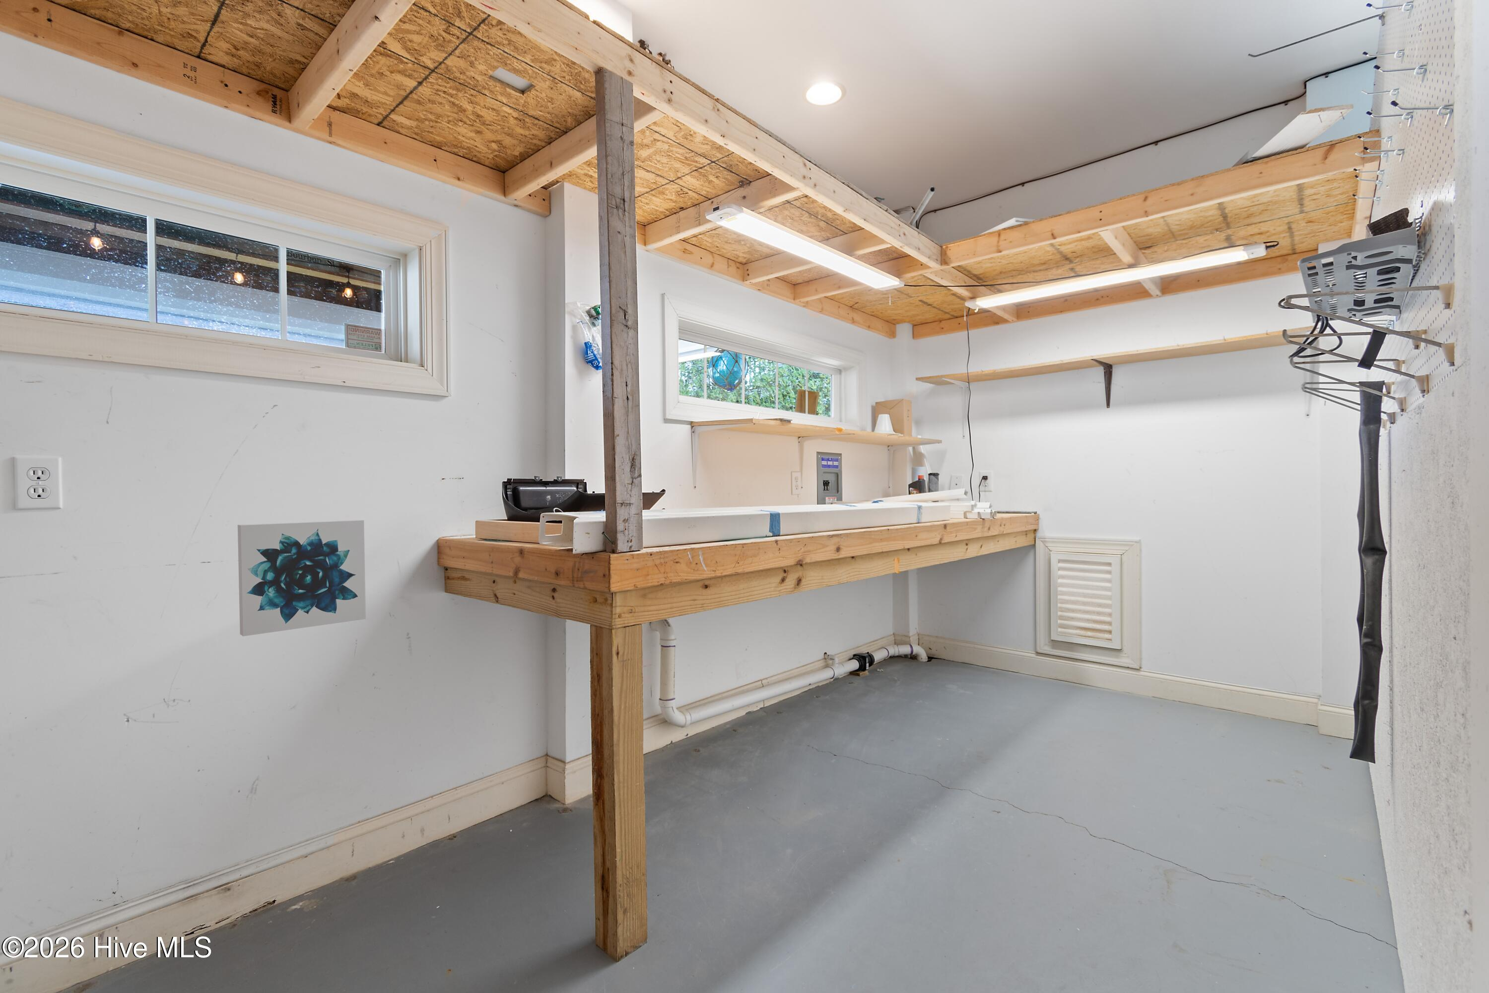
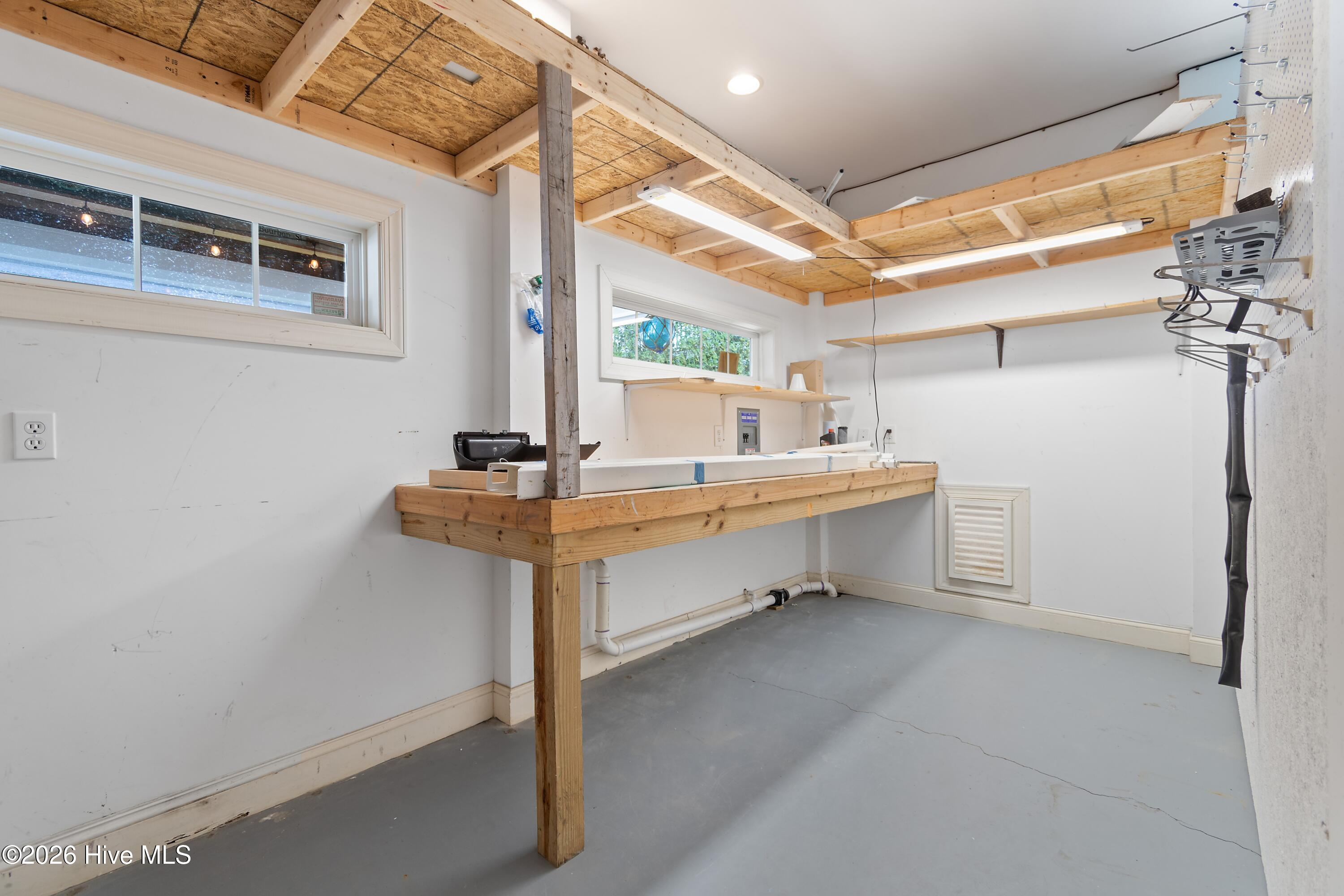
- wall art [237,520,367,636]
